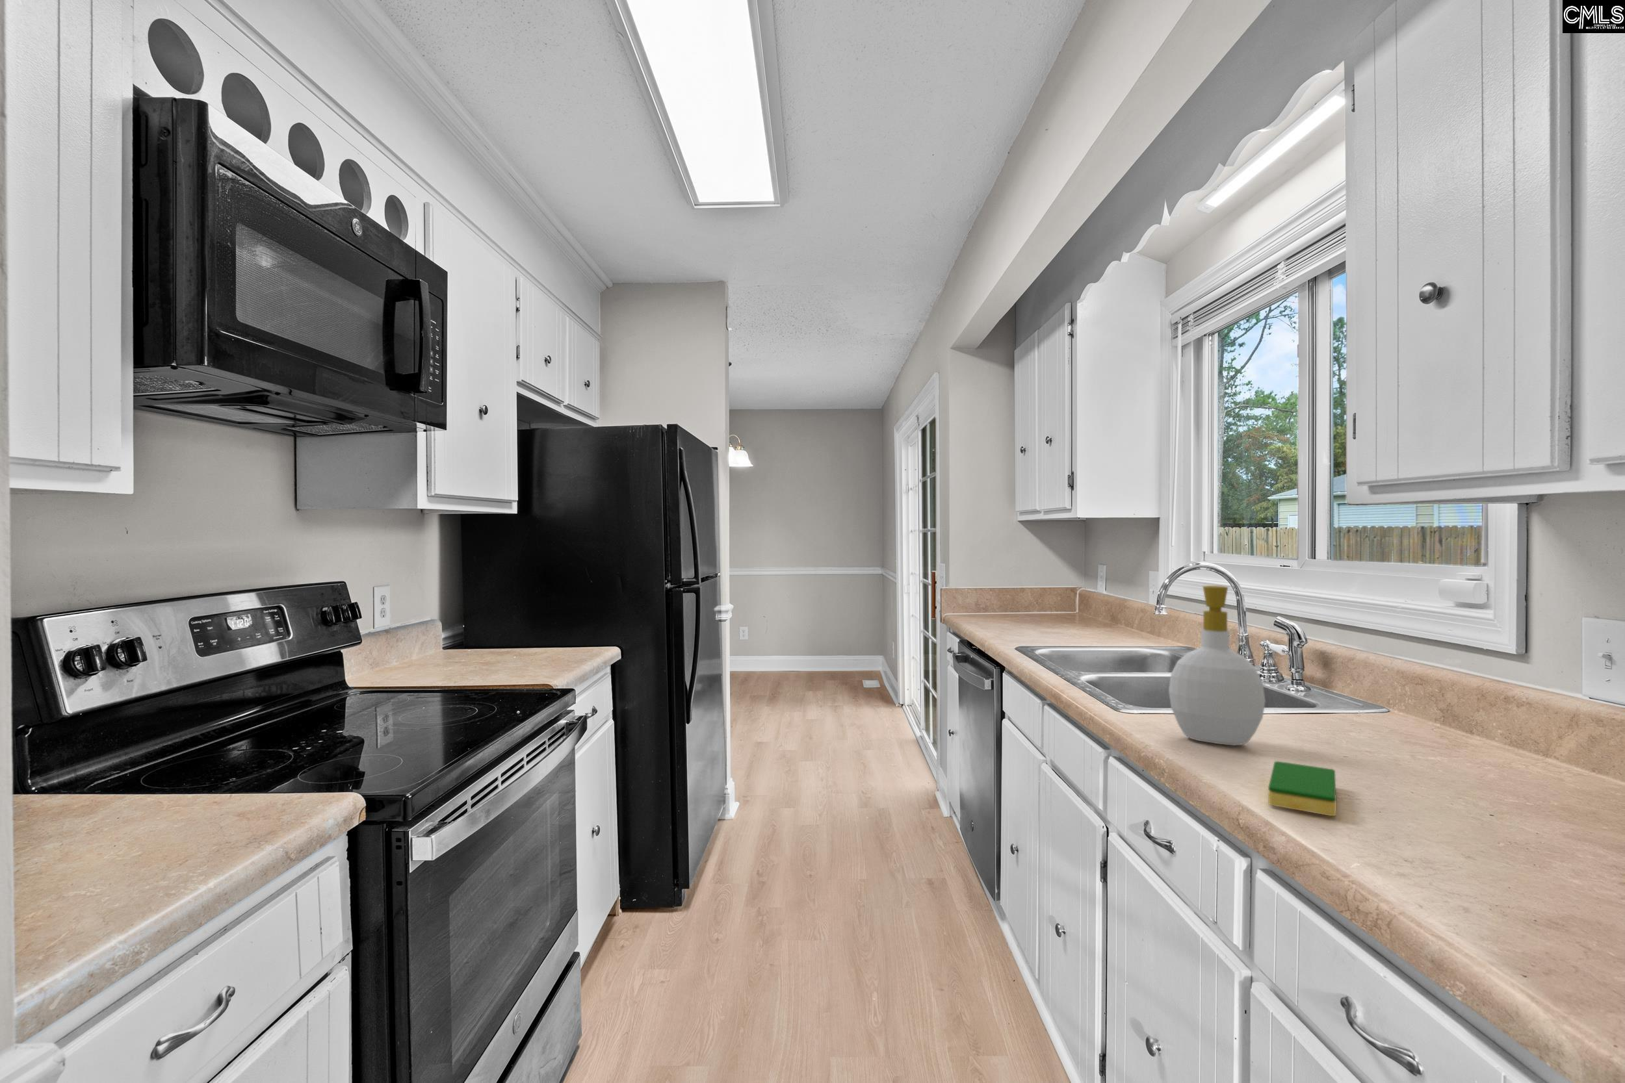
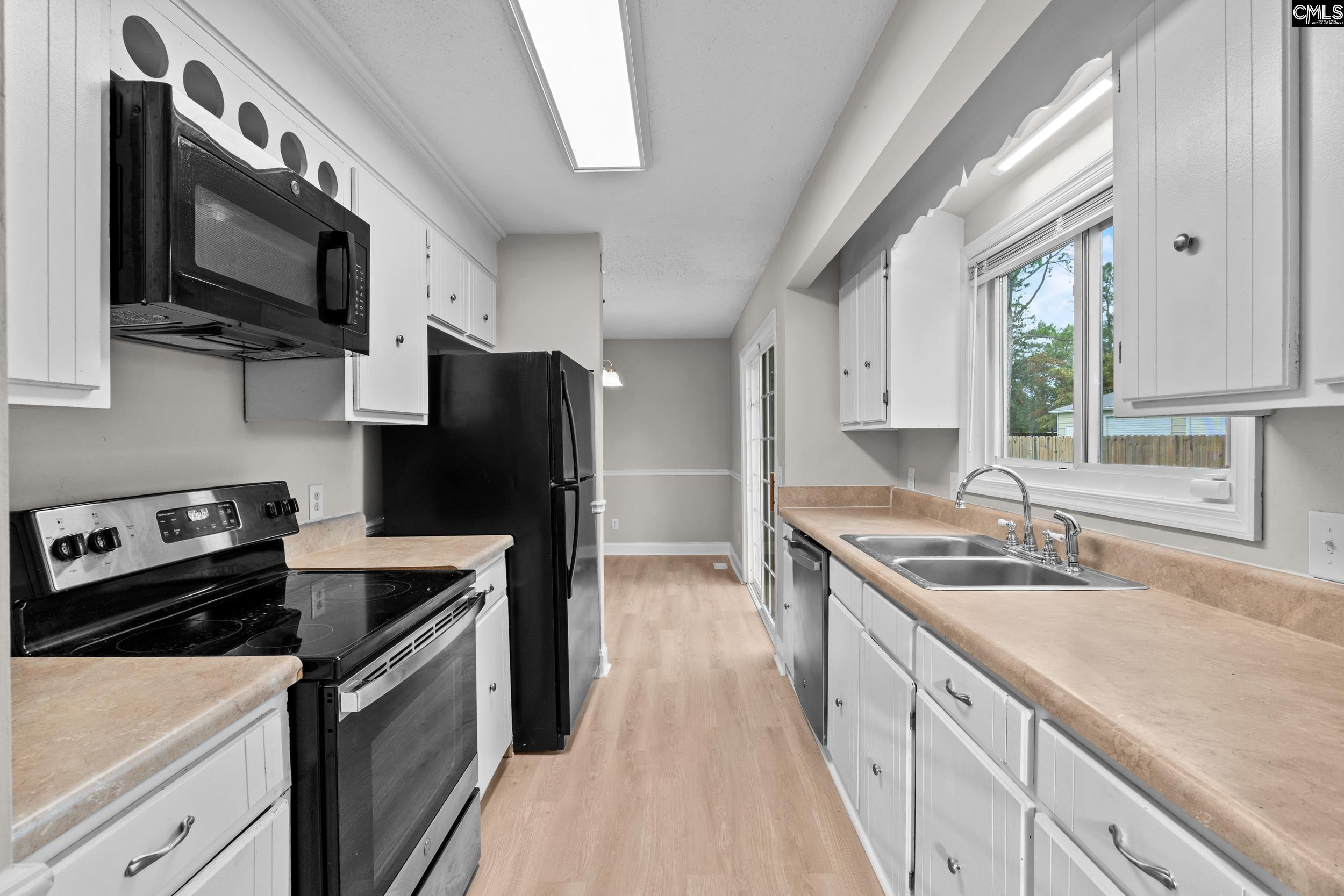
- dish sponge [1267,760,1336,817]
- soap bottle [1168,585,1266,746]
